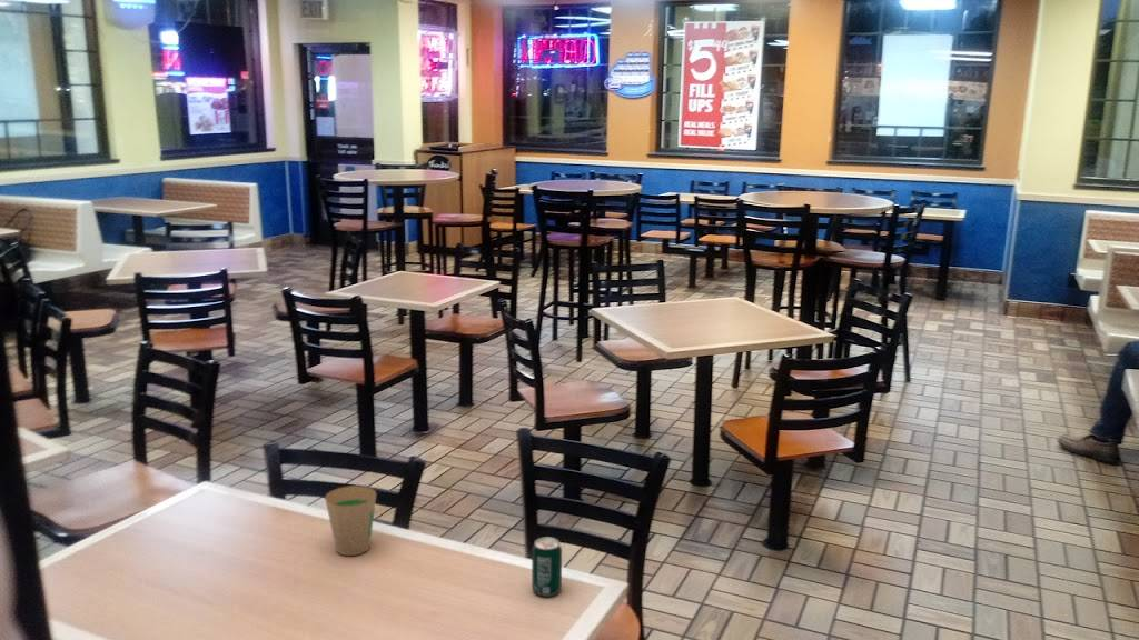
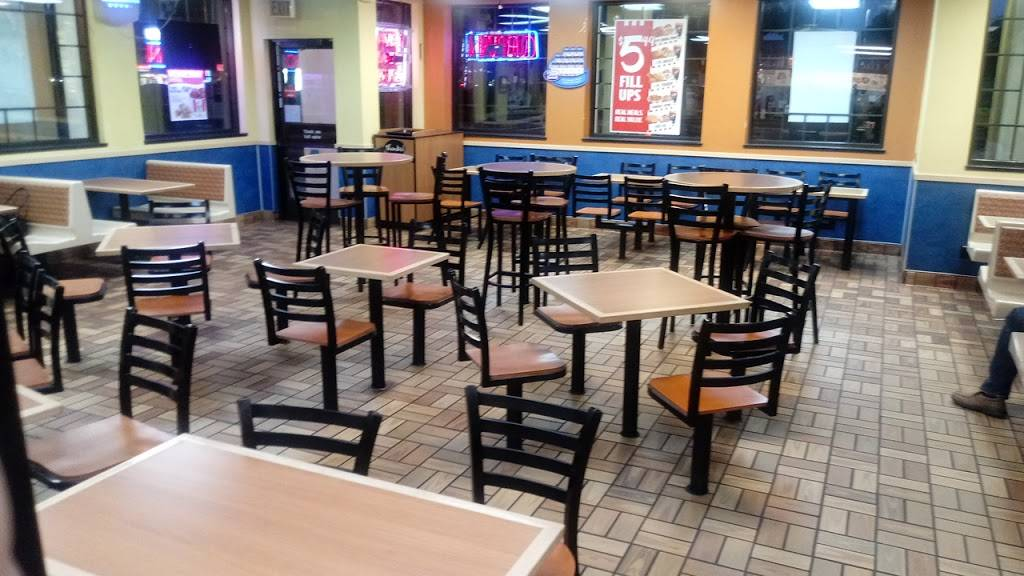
- beverage can [531,536,563,598]
- paper cup [324,484,378,557]
